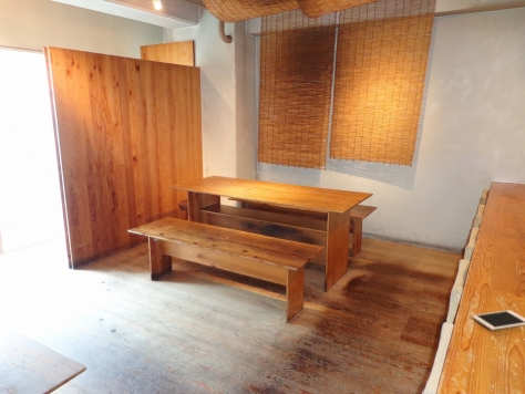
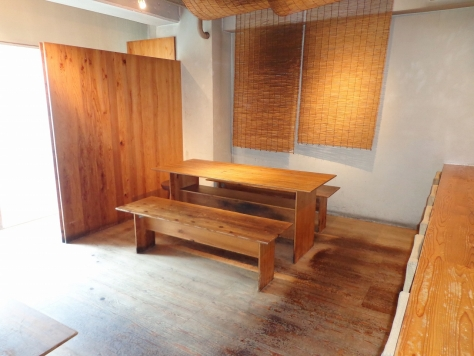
- cell phone [471,309,525,331]
